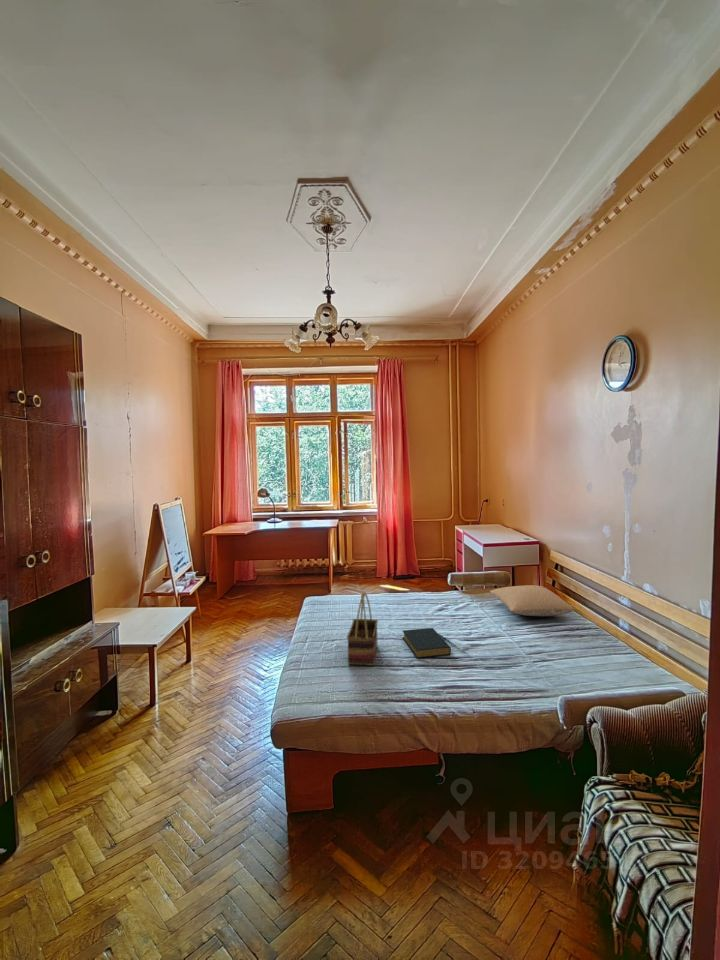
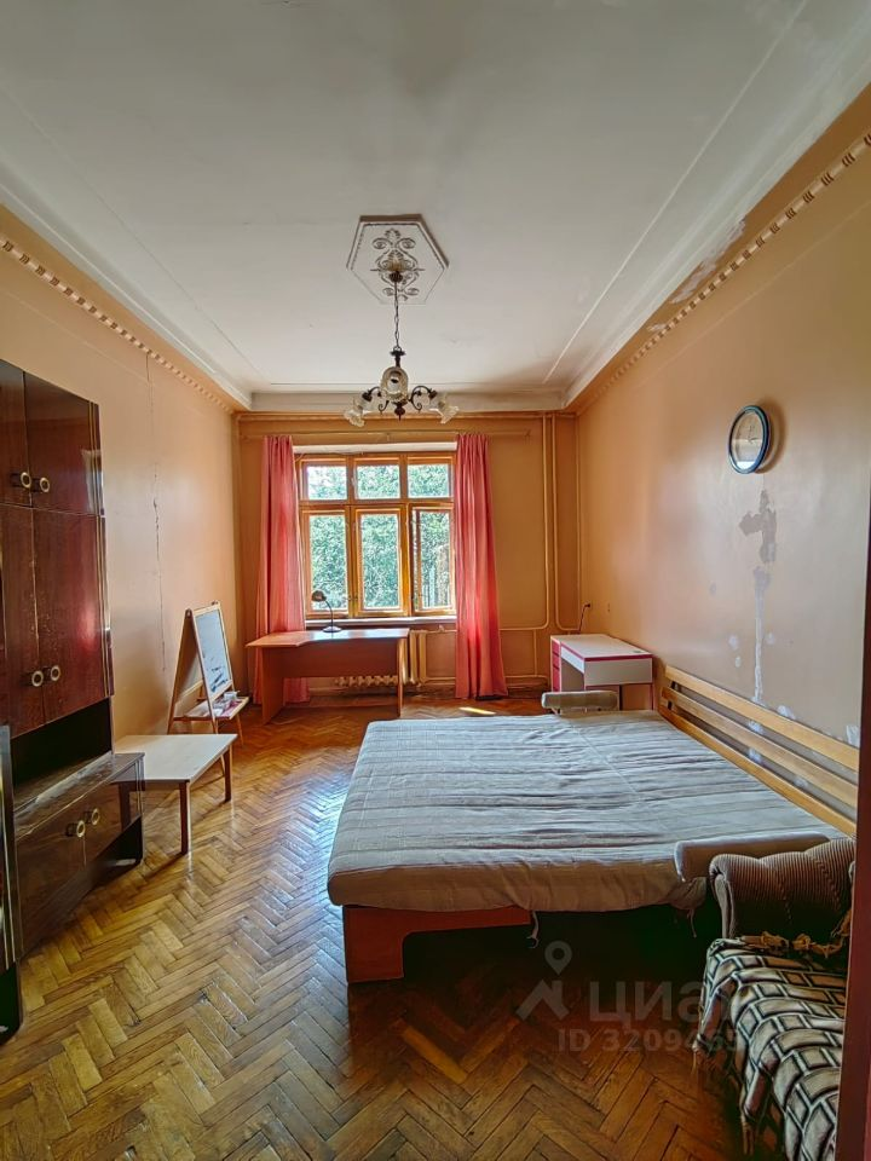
- woven basket [346,591,379,667]
- pillow [489,584,575,617]
- hardback book [401,627,452,659]
